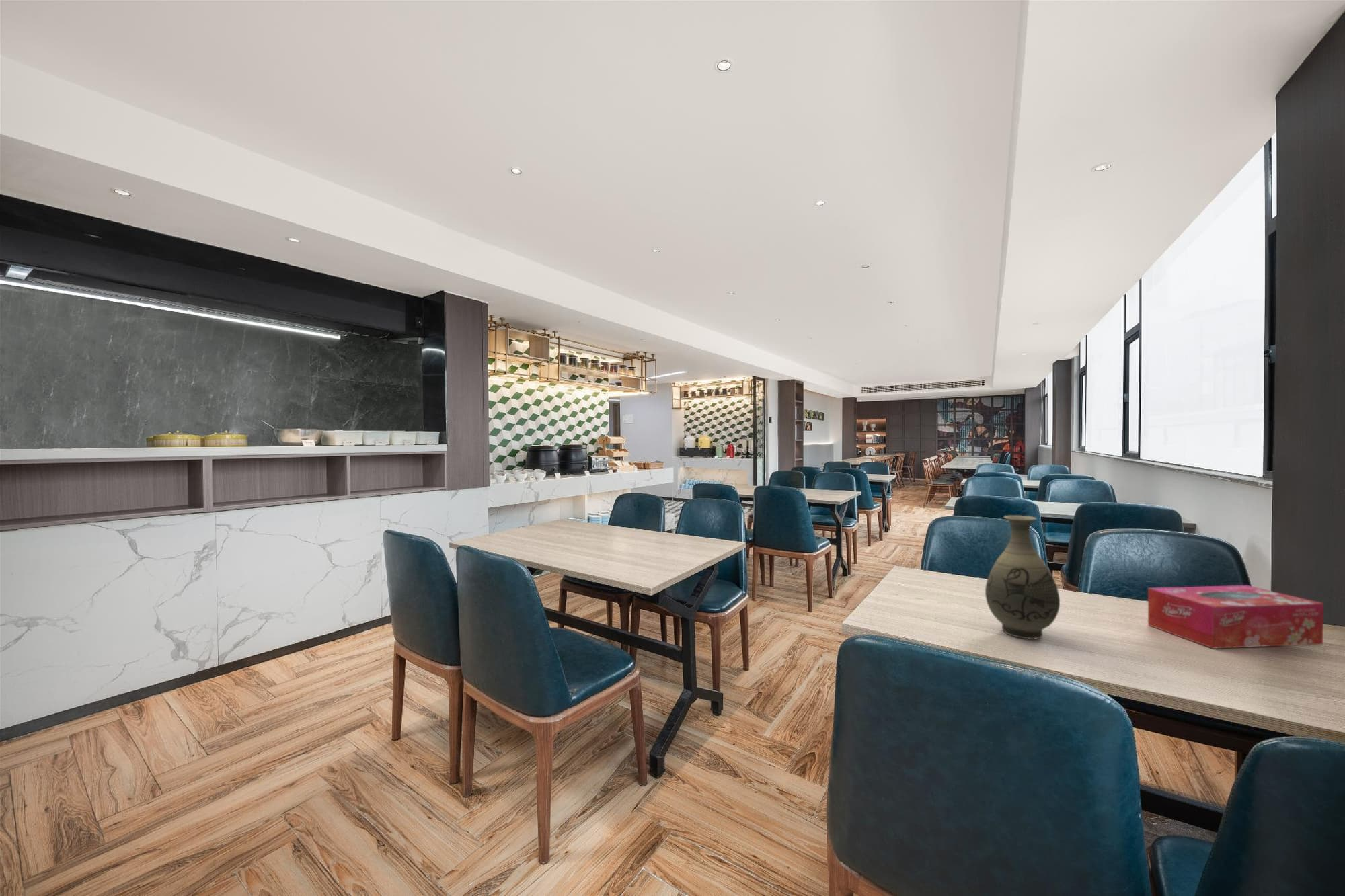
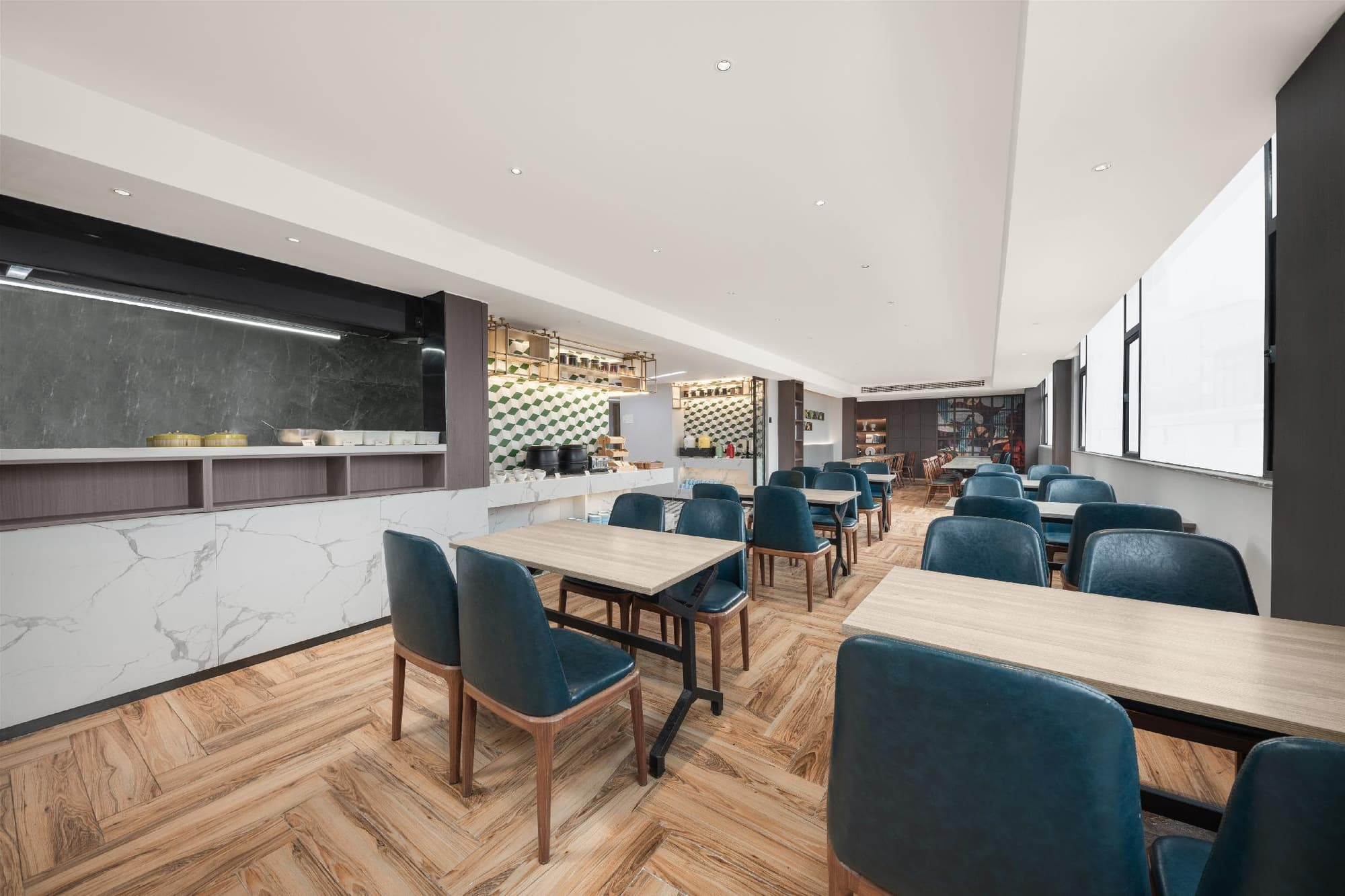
- tissue box [1147,585,1324,649]
- vase [985,515,1061,640]
